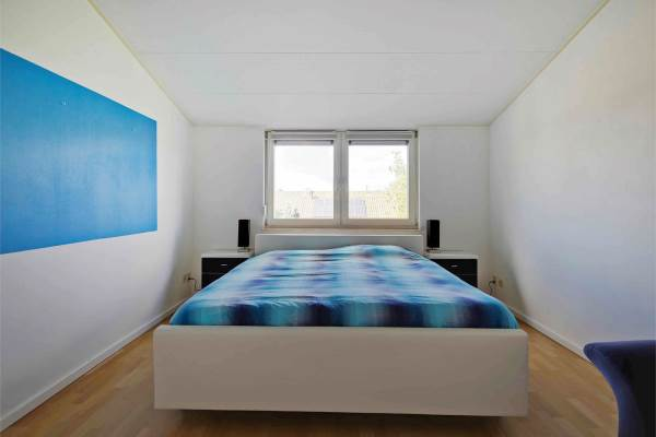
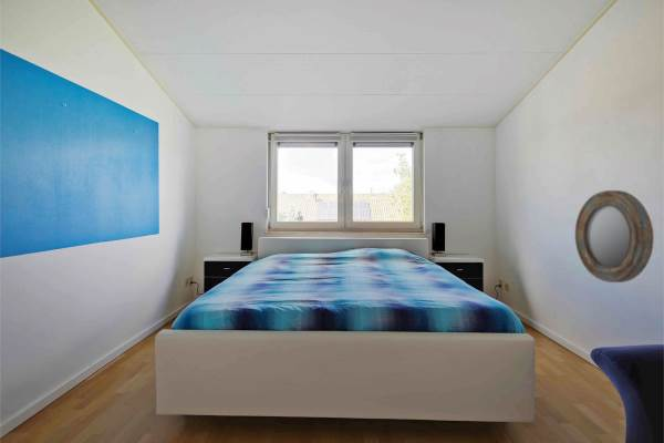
+ home mirror [574,189,655,284]
